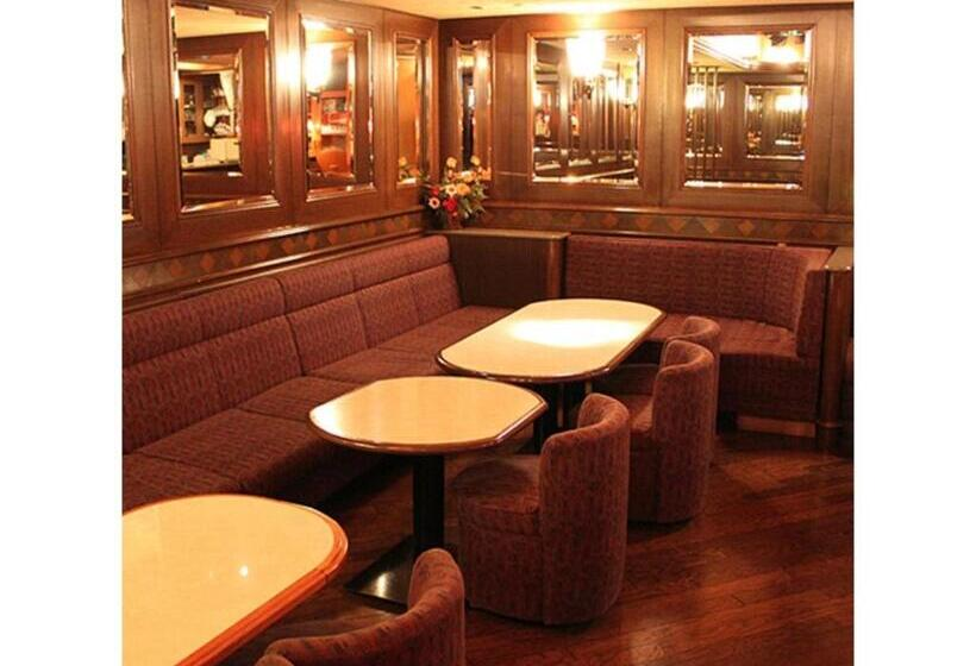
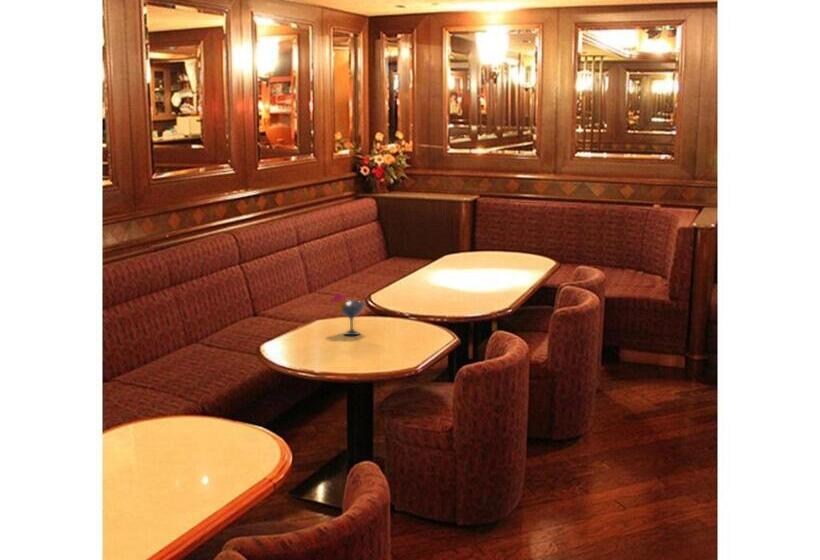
+ cocktail glass [329,292,368,336]
